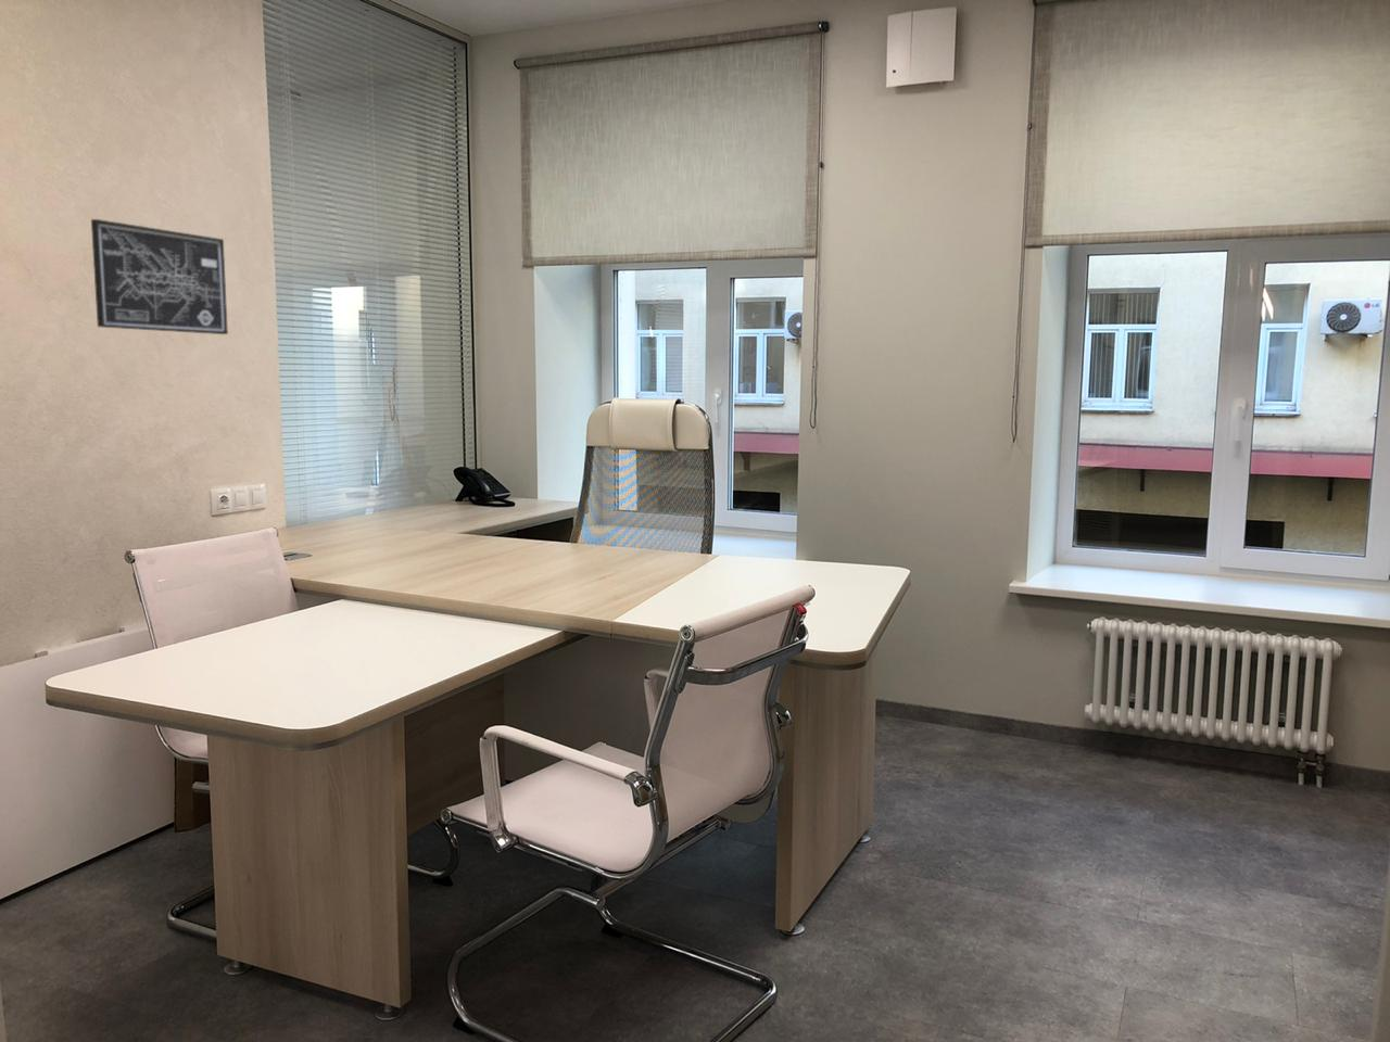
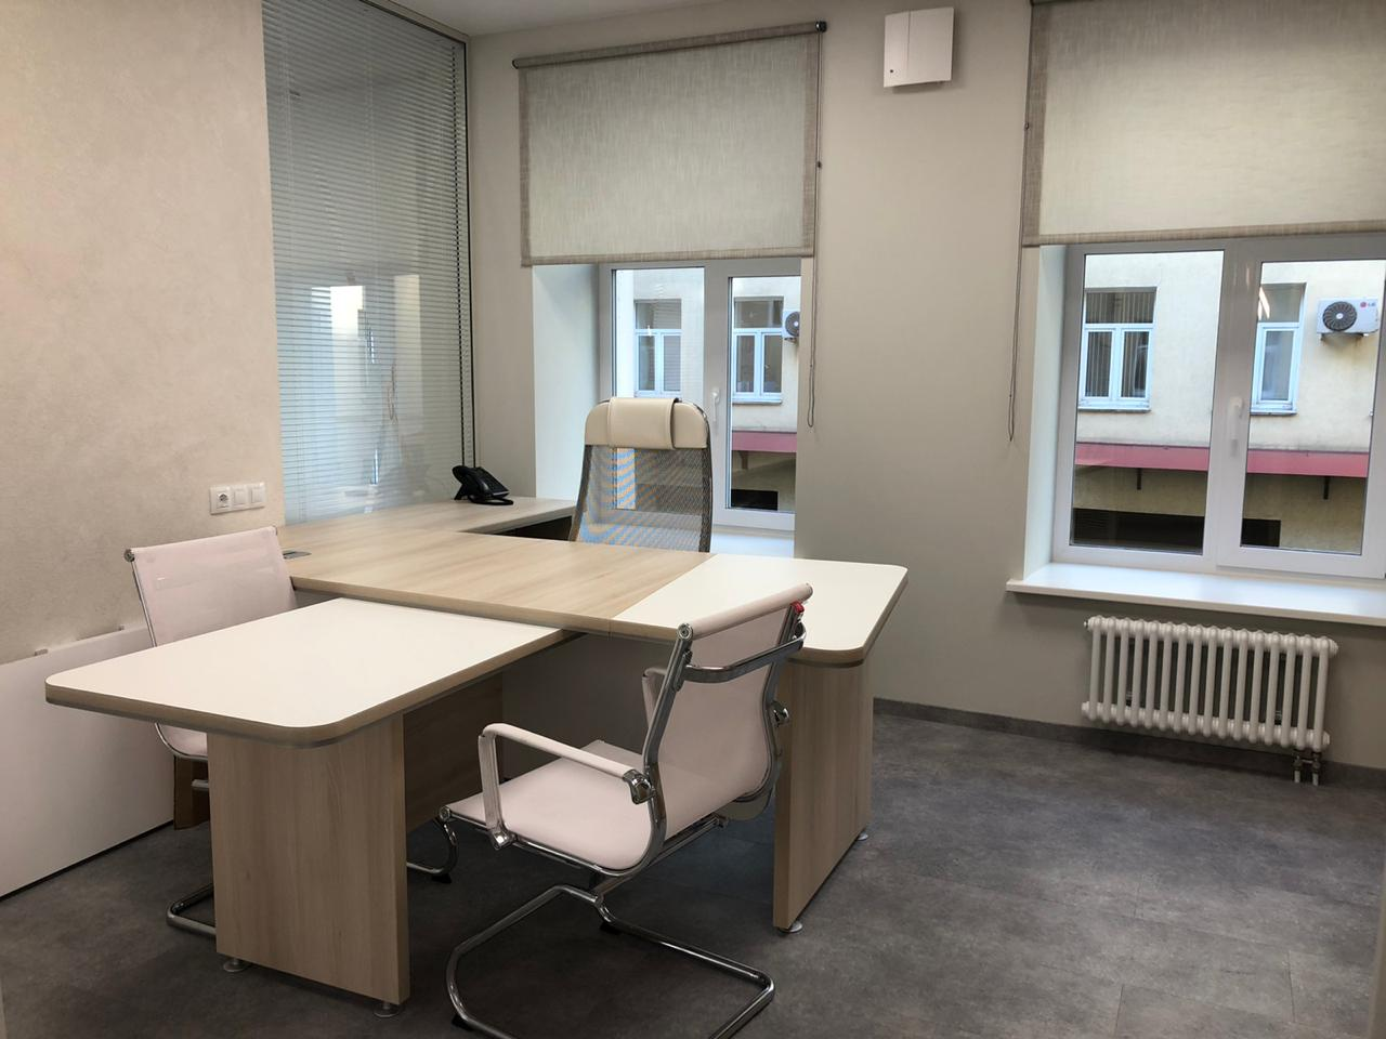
- wall art [90,218,229,335]
